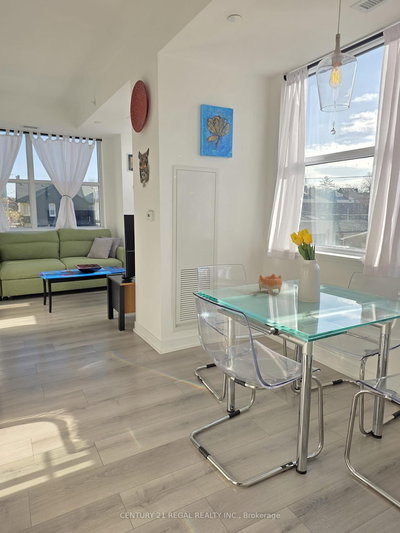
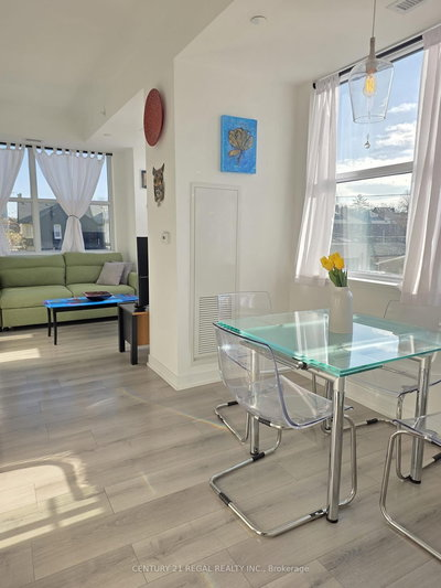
- bowl [257,273,283,295]
